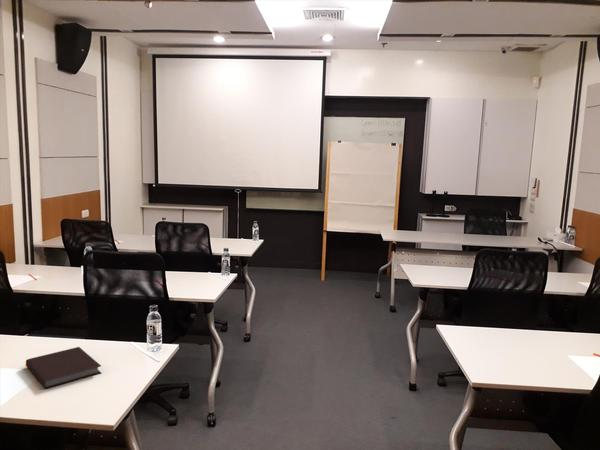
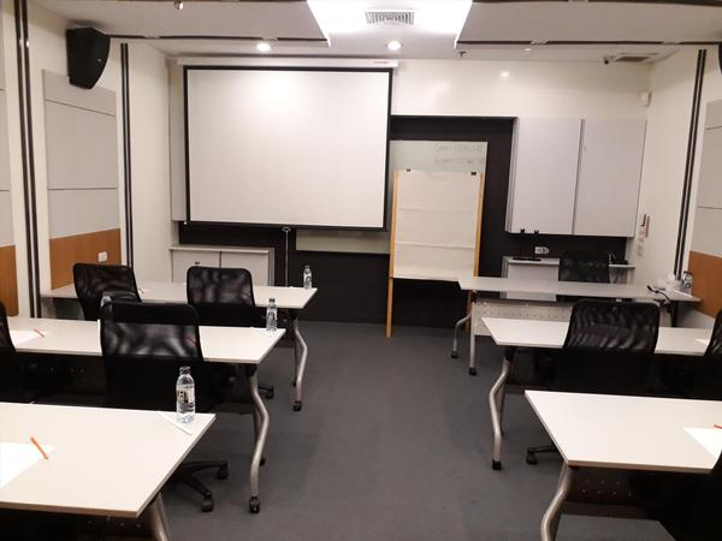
- notebook [25,346,102,390]
